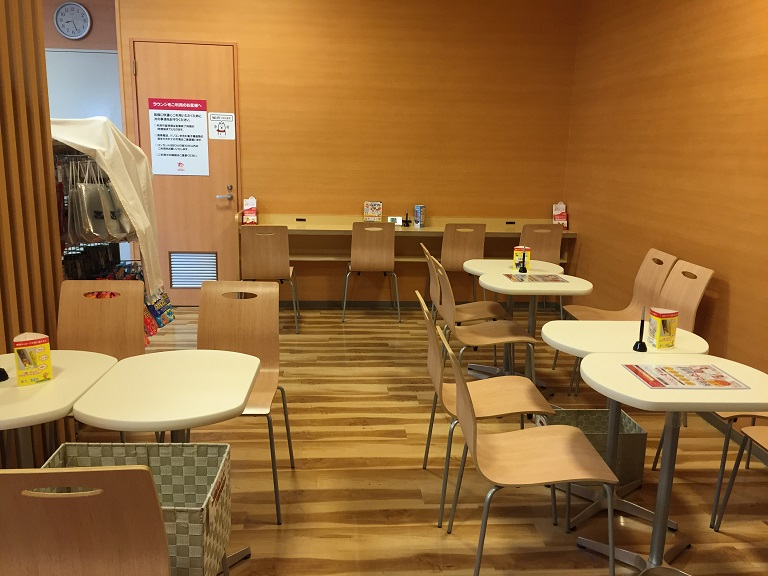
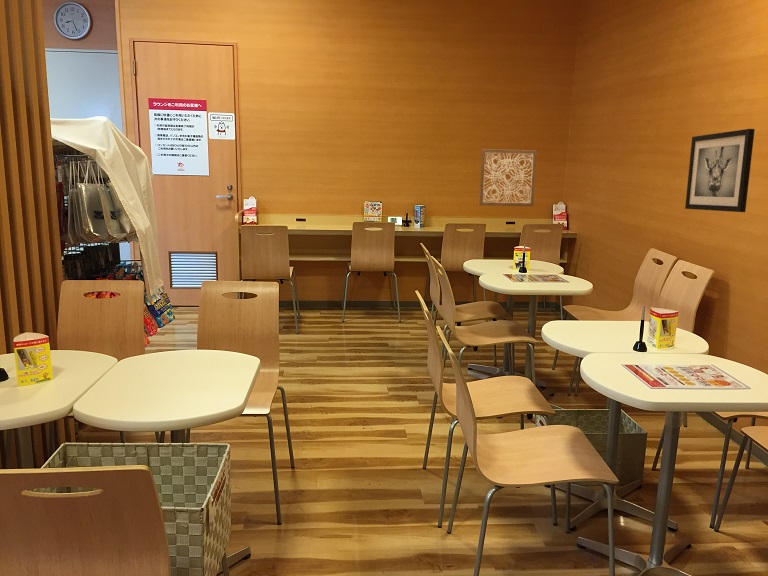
+ wall art [684,128,756,213]
+ wall art [478,148,538,207]
